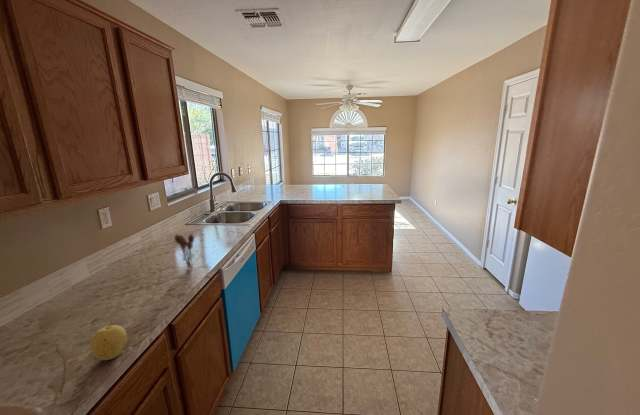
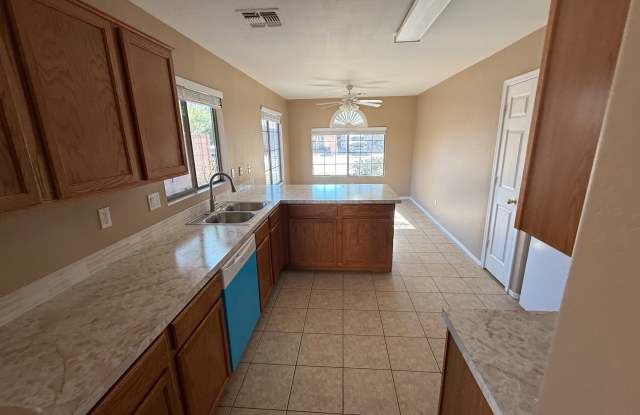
- fruit [89,324,128,361]
- utensil holder [173,233,195,269]
